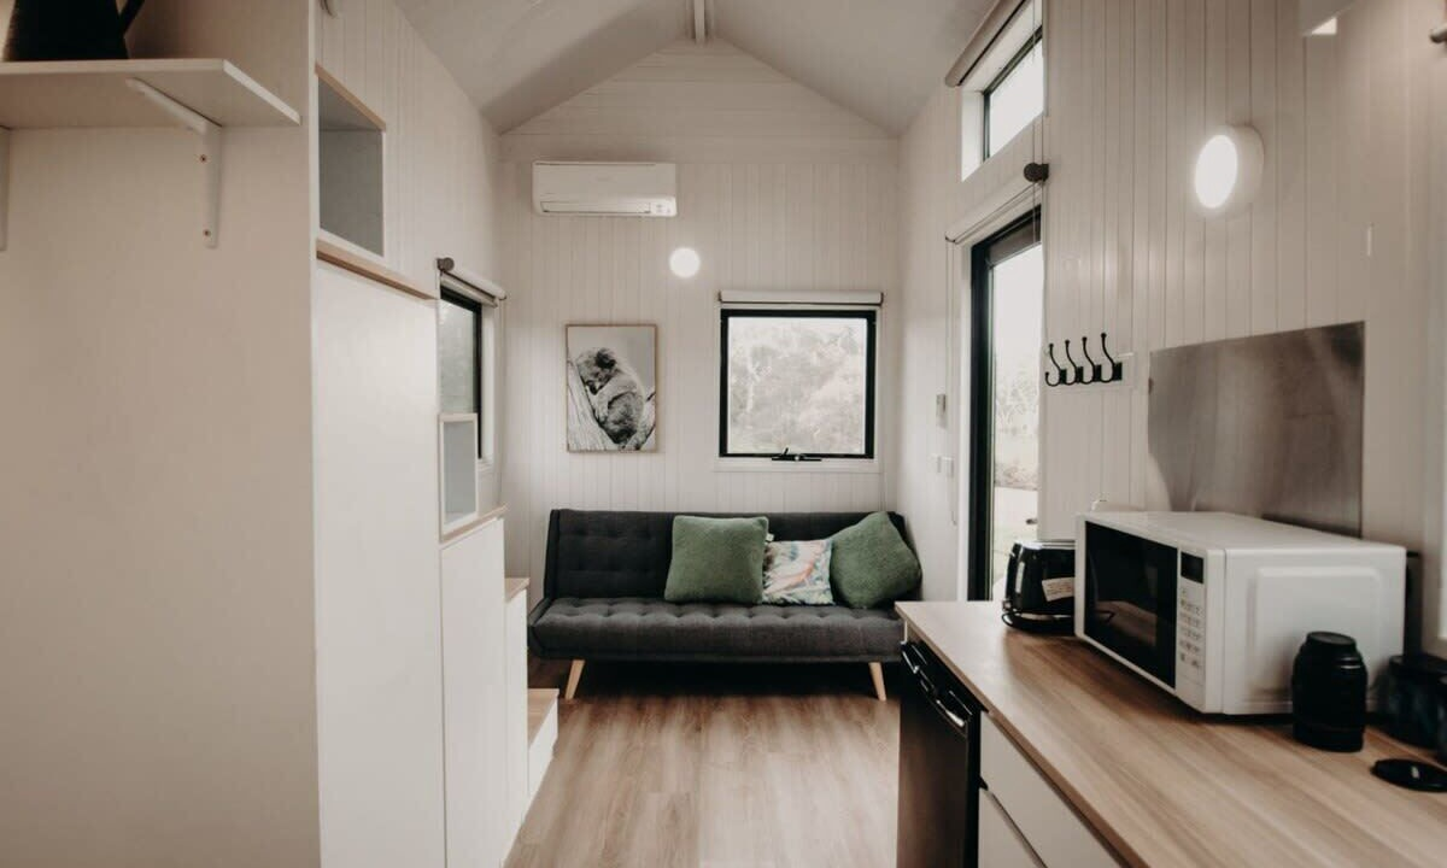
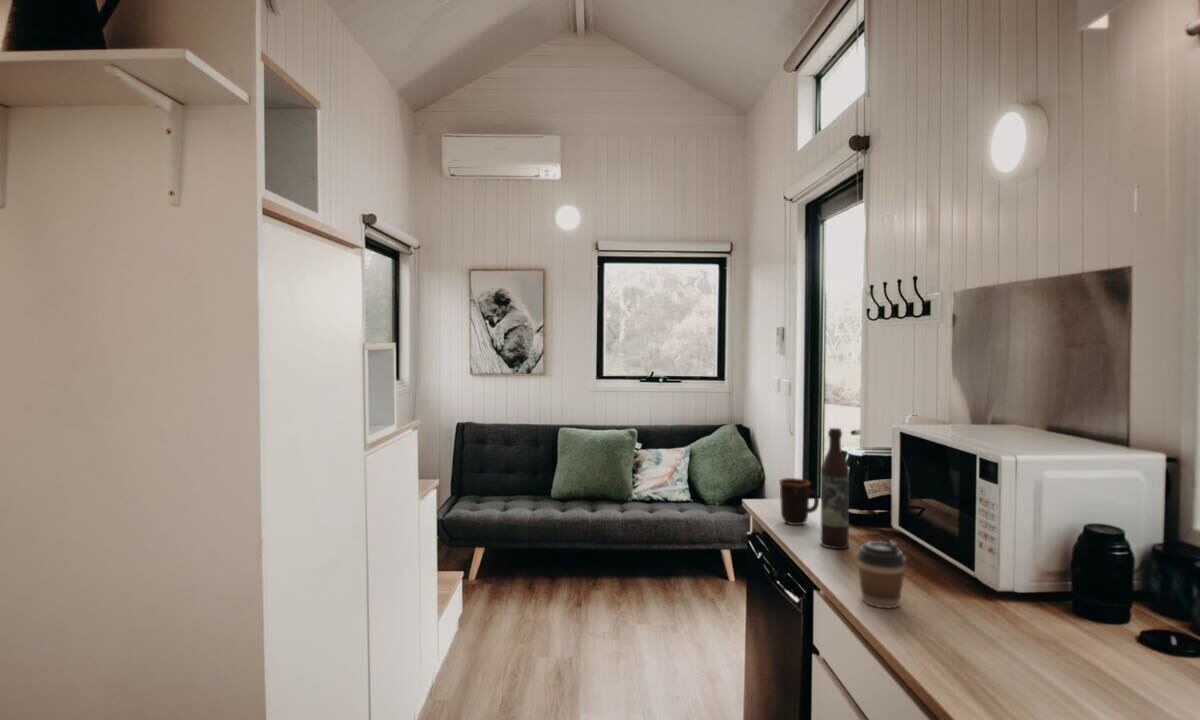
+ coffee cup [855,540,907,609]
+ wine bottle [820,427,850,550]
+ mug [778,477,820,526]
